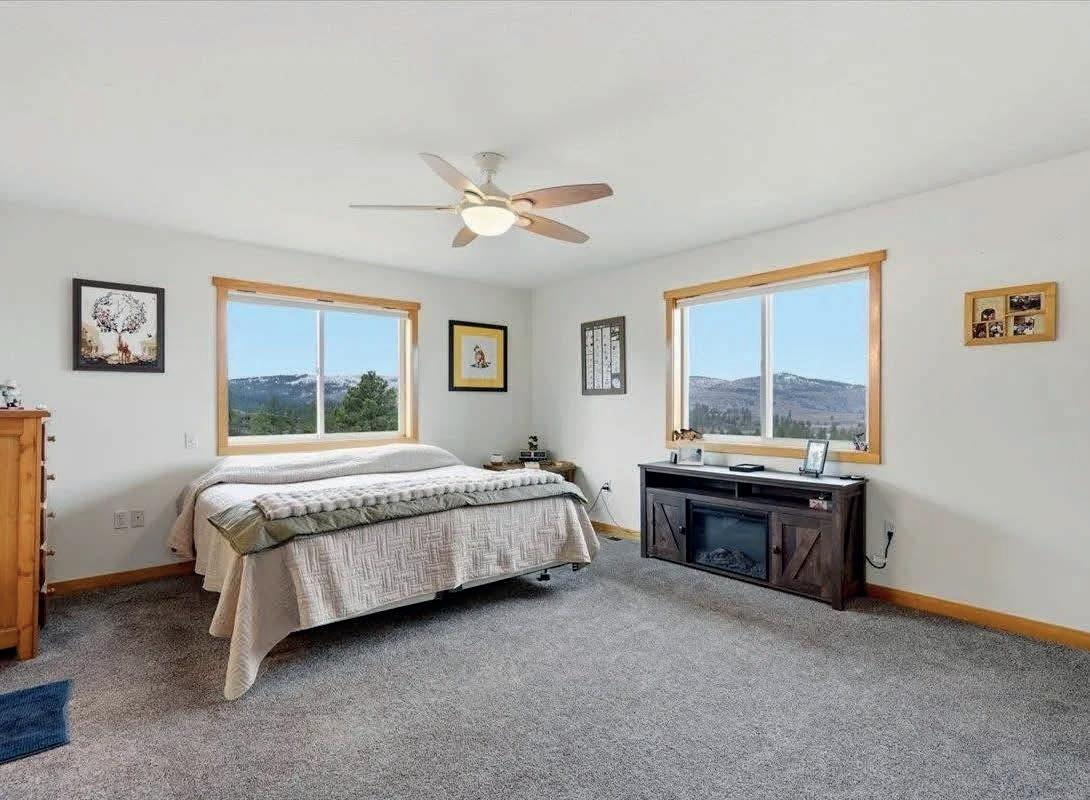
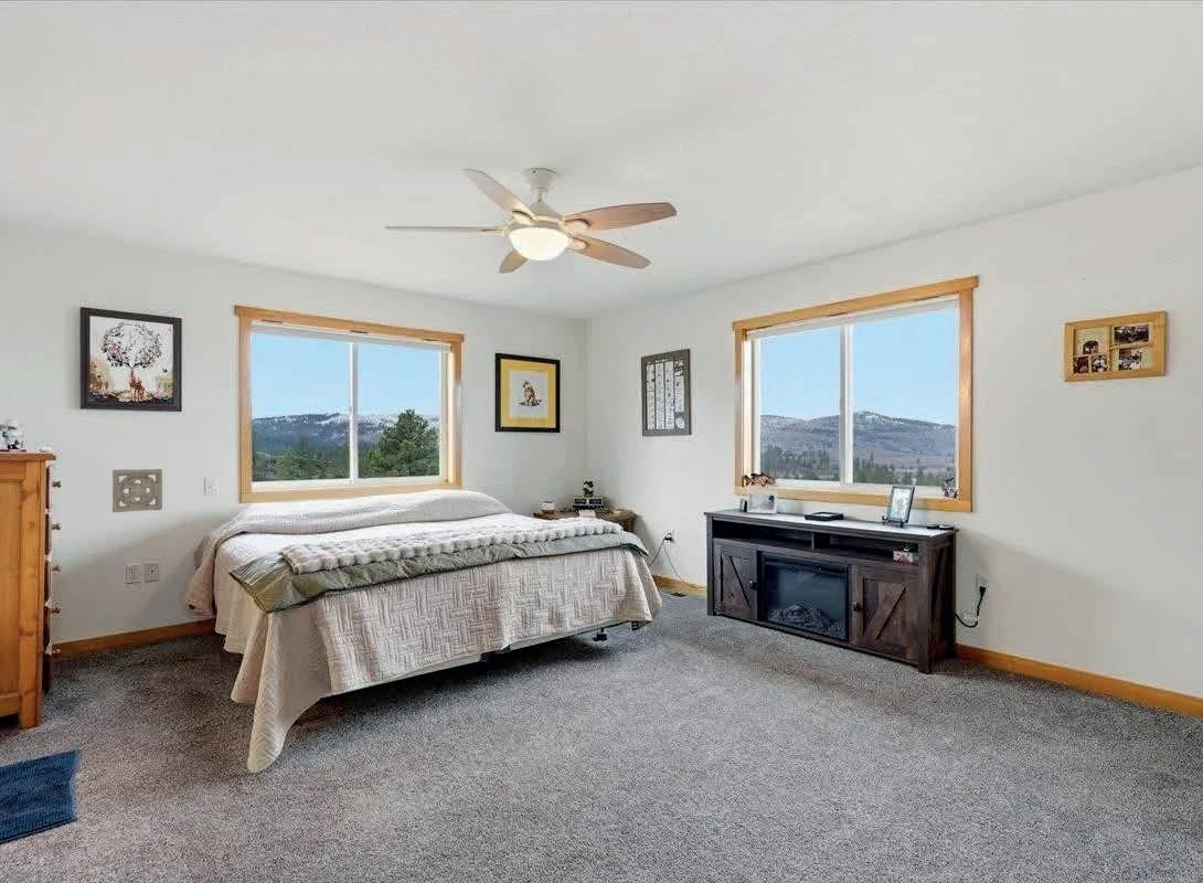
+ wall ornament [111,468,163,513]
